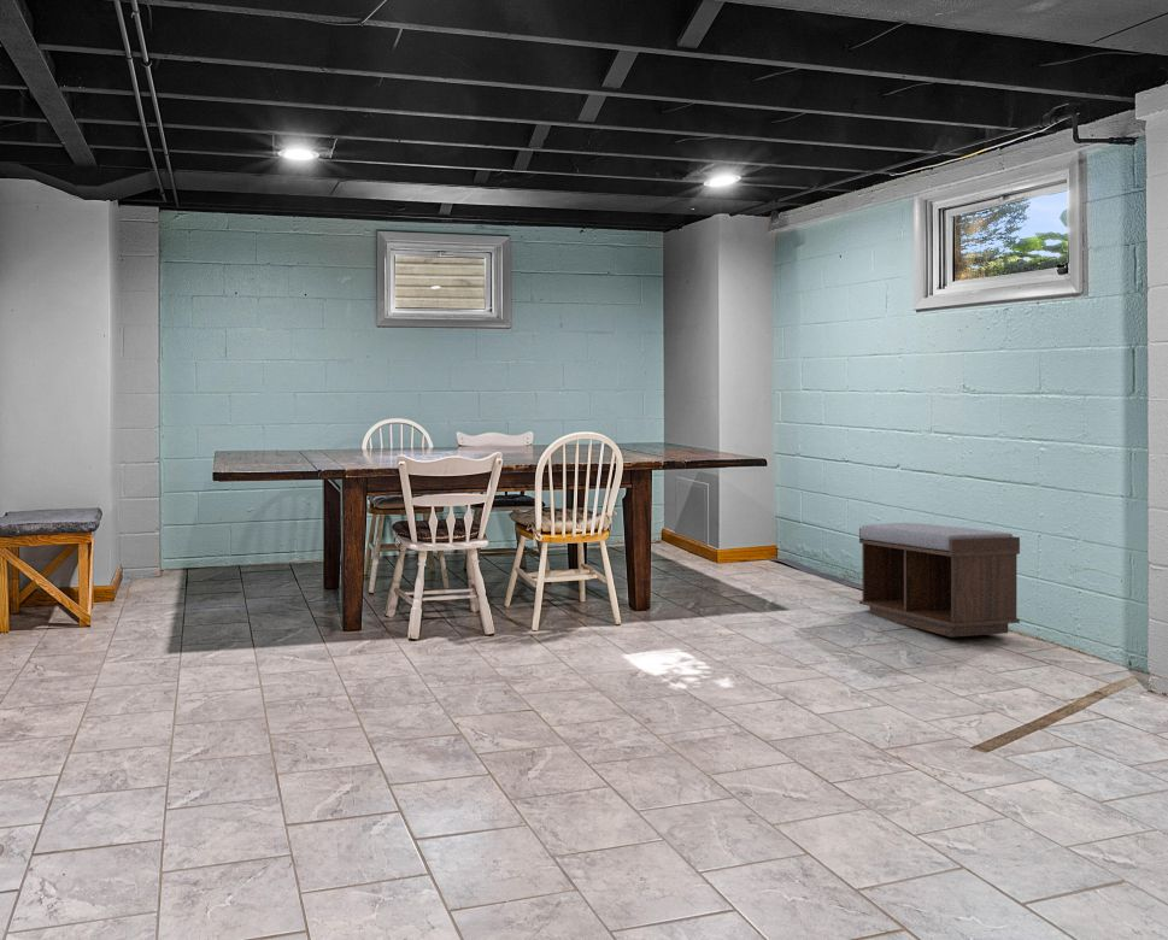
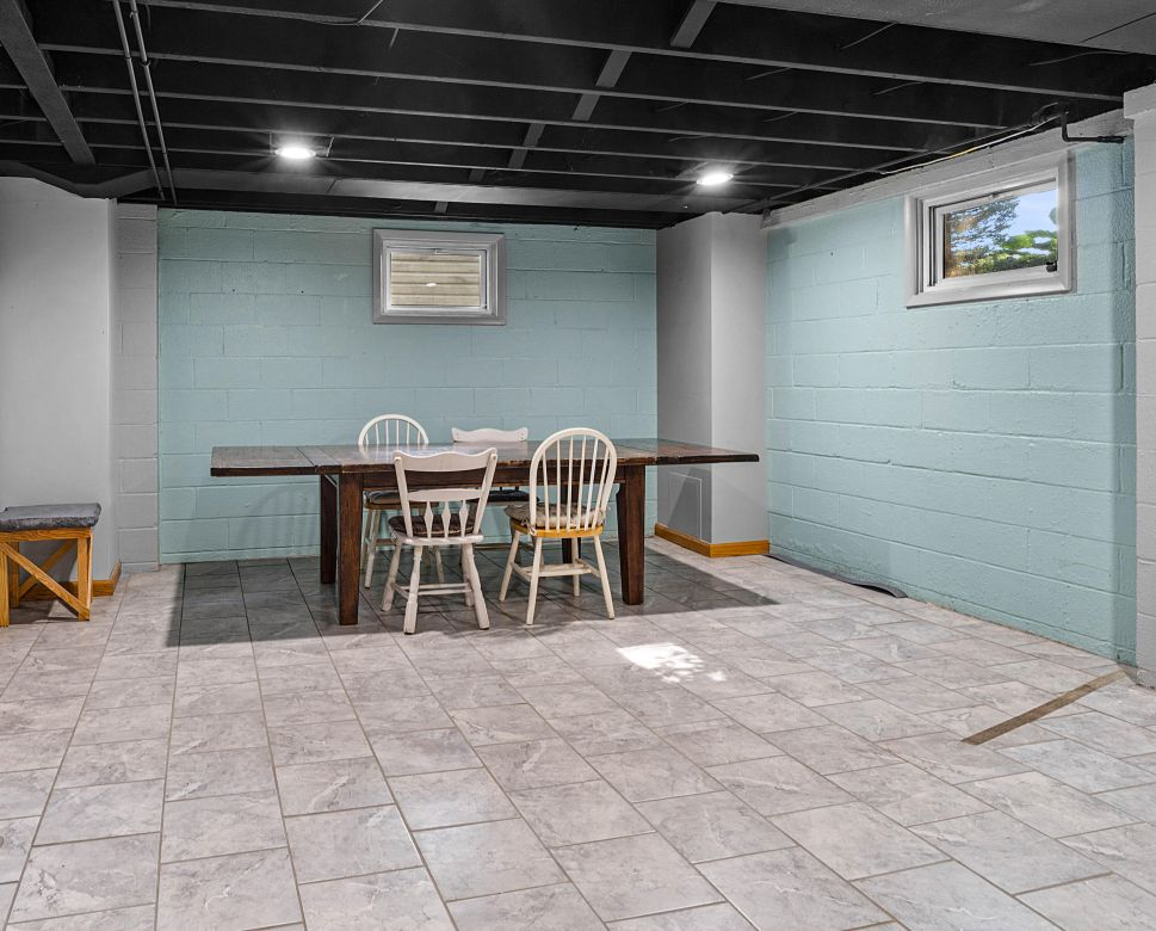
- bench [858,522,1021,639]
